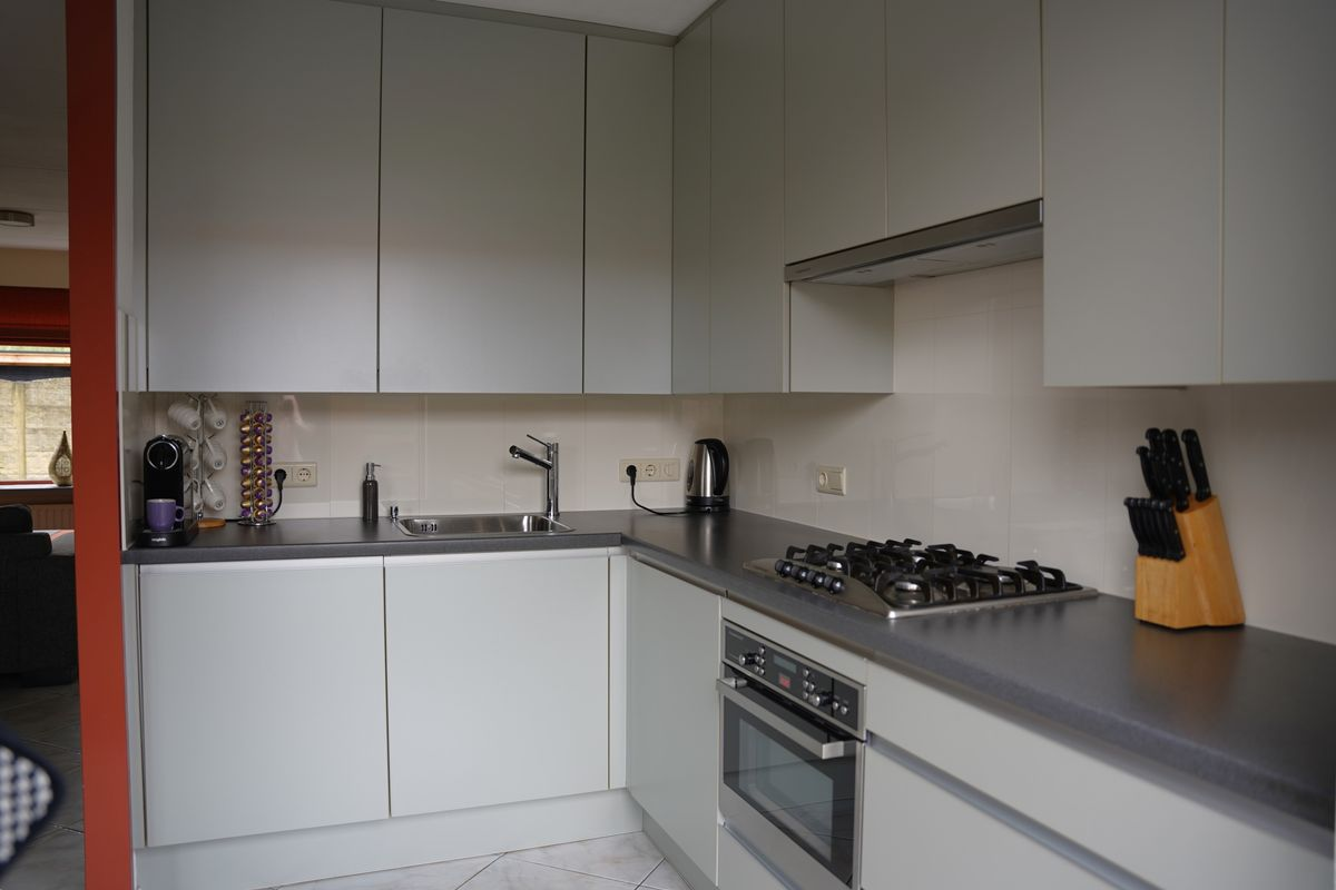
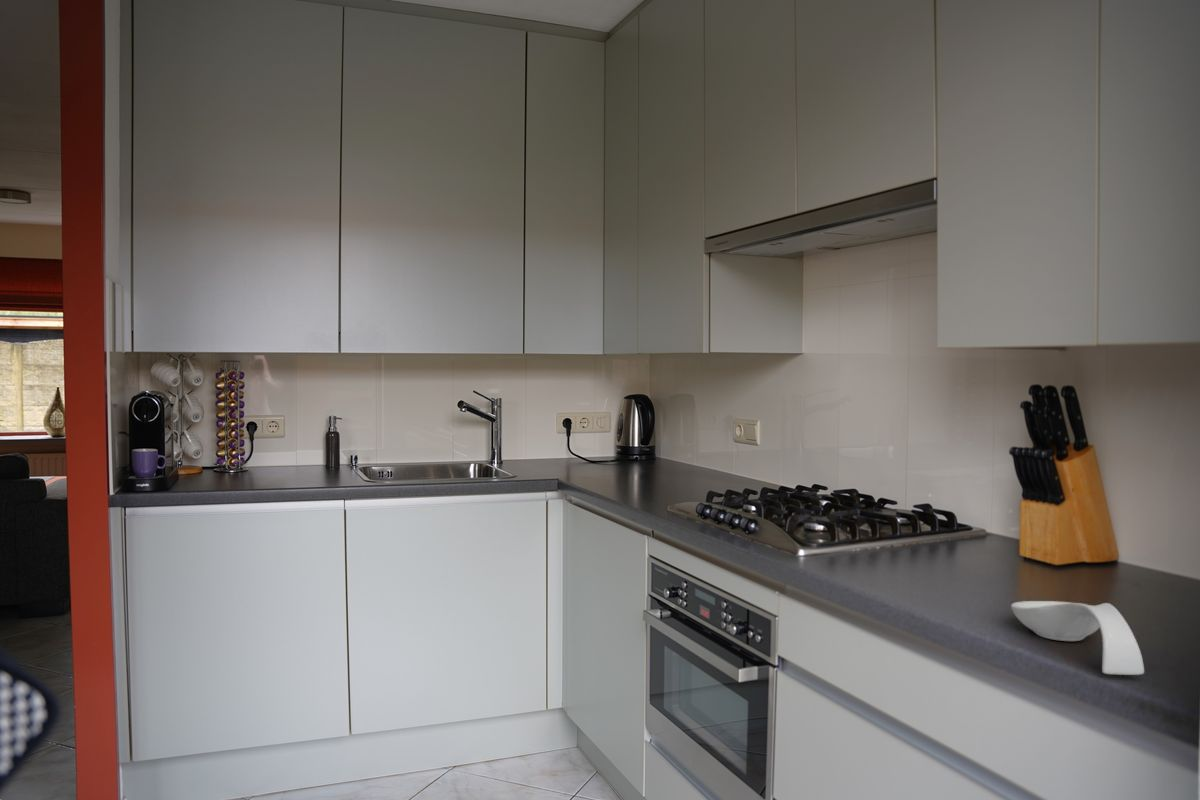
+ spoon rest [1010,600,1145,676]
